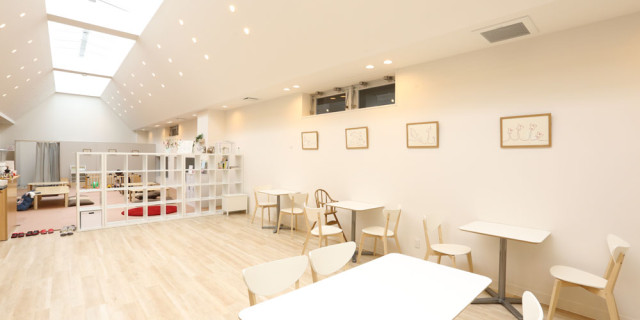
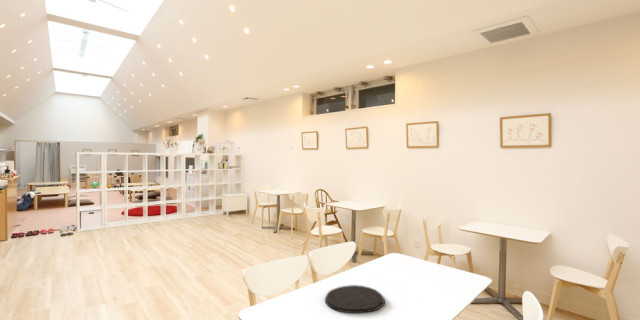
+ plate [324,284,386,314]
